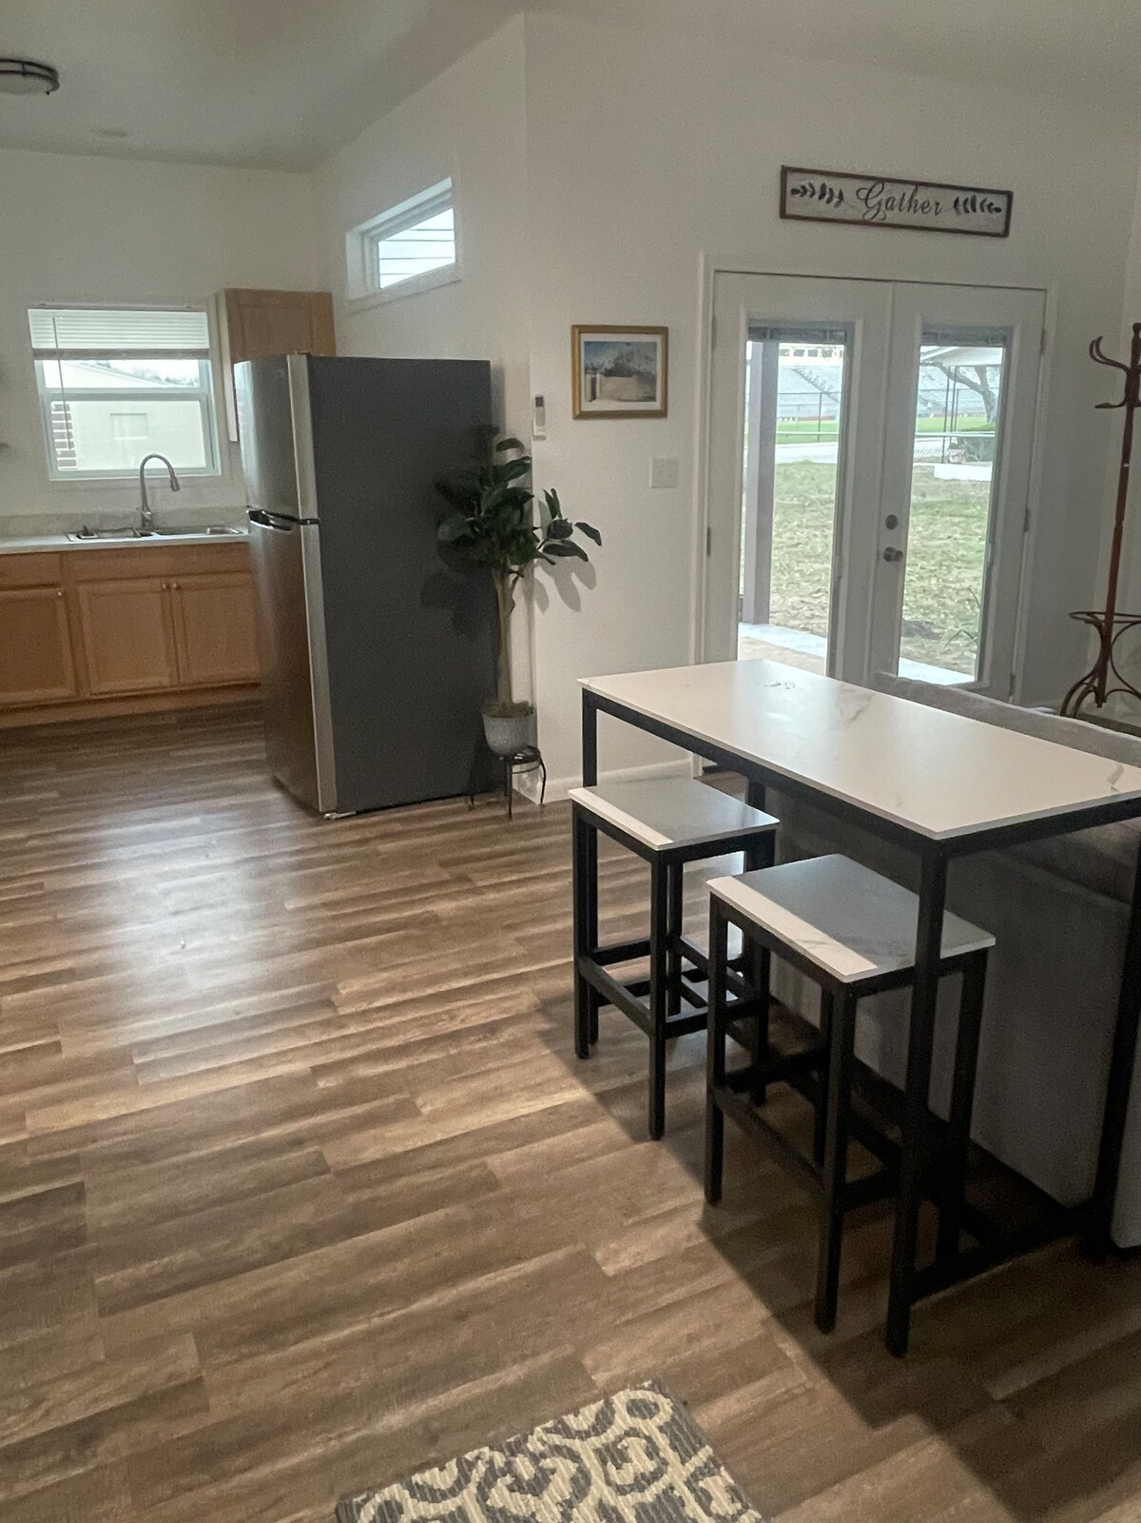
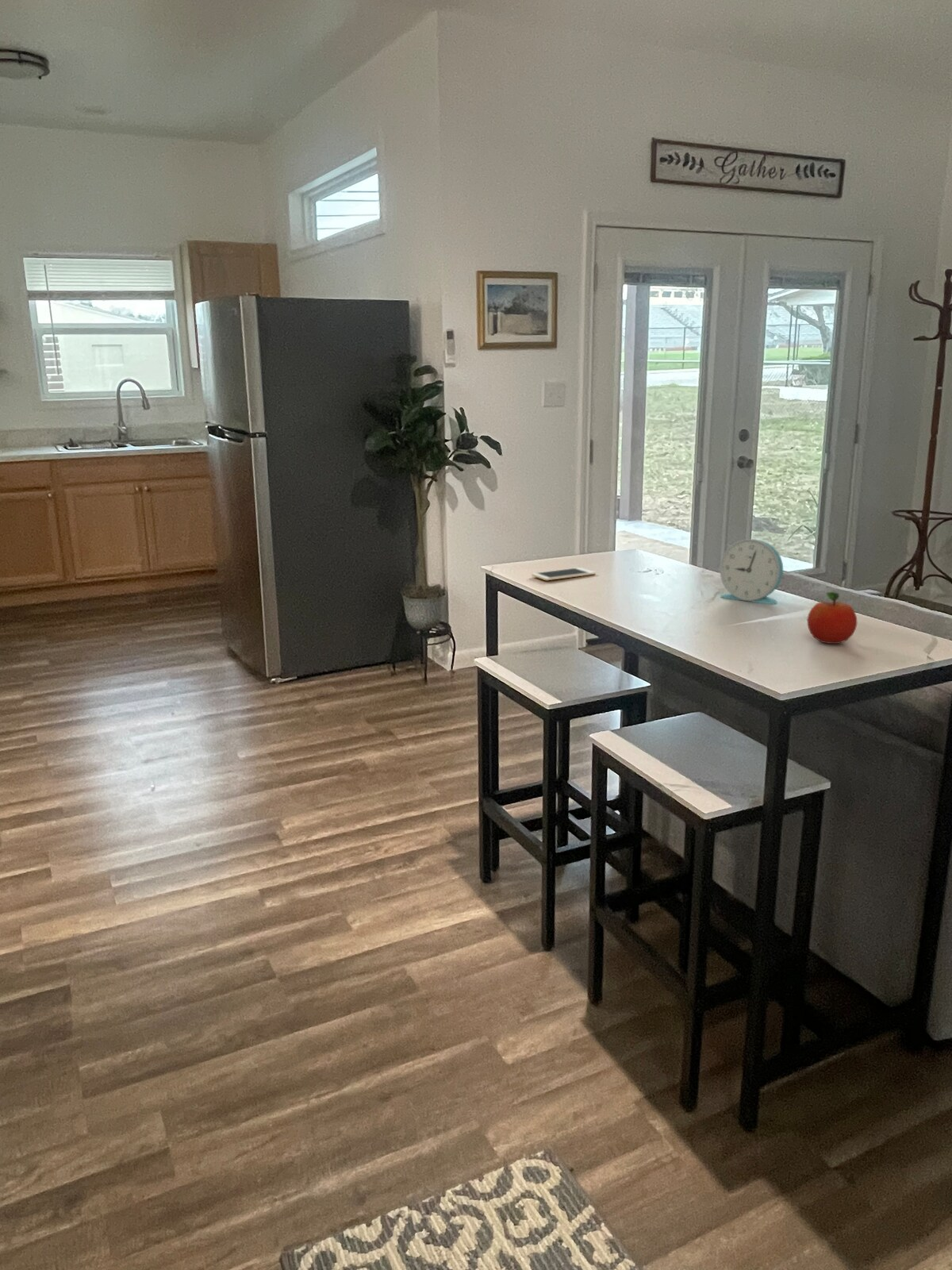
+ alarm clock [719,538,784,605]
+ cell phone [531,567,597,581]
+ fruit [807,591,858,645]
